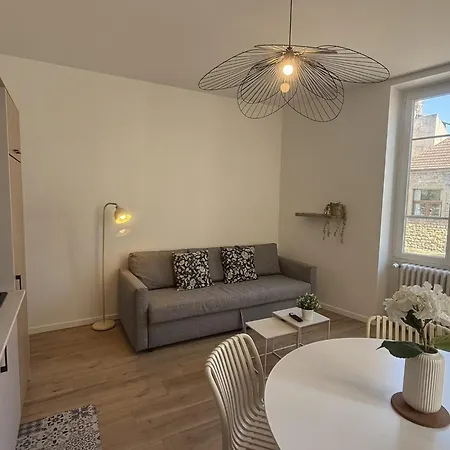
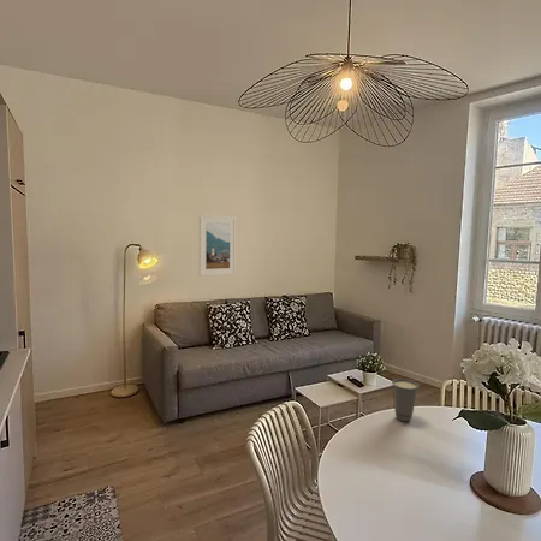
+ cup [391,377,421,423]
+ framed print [198,214,238,278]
